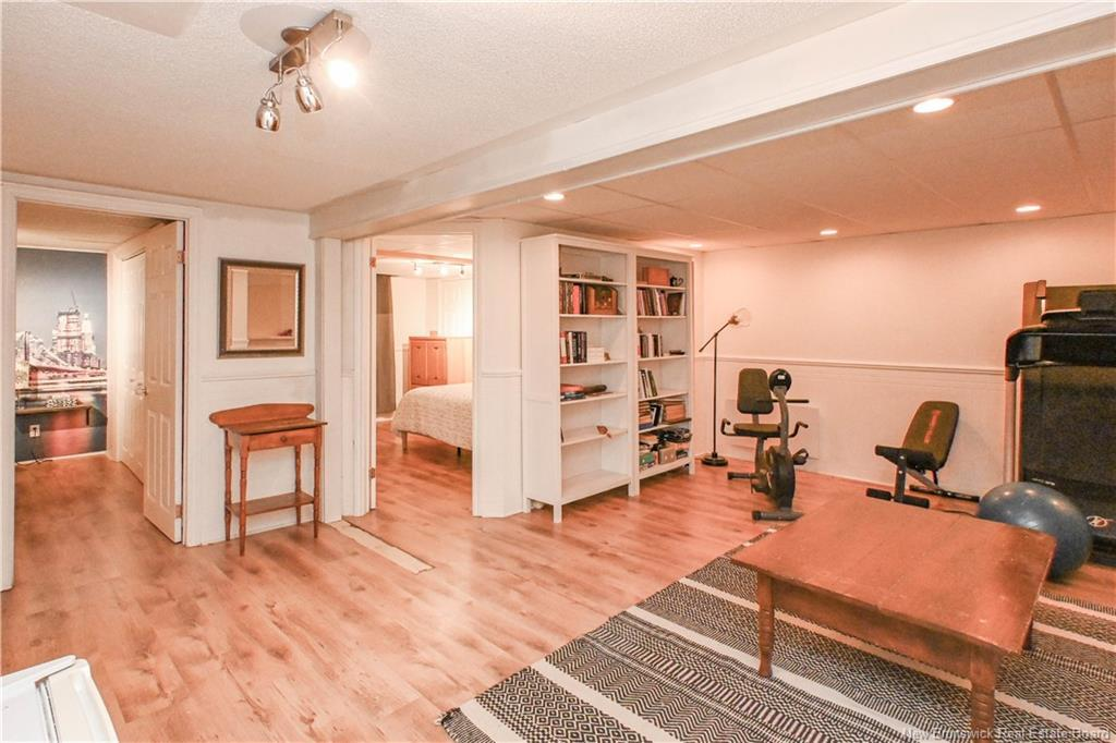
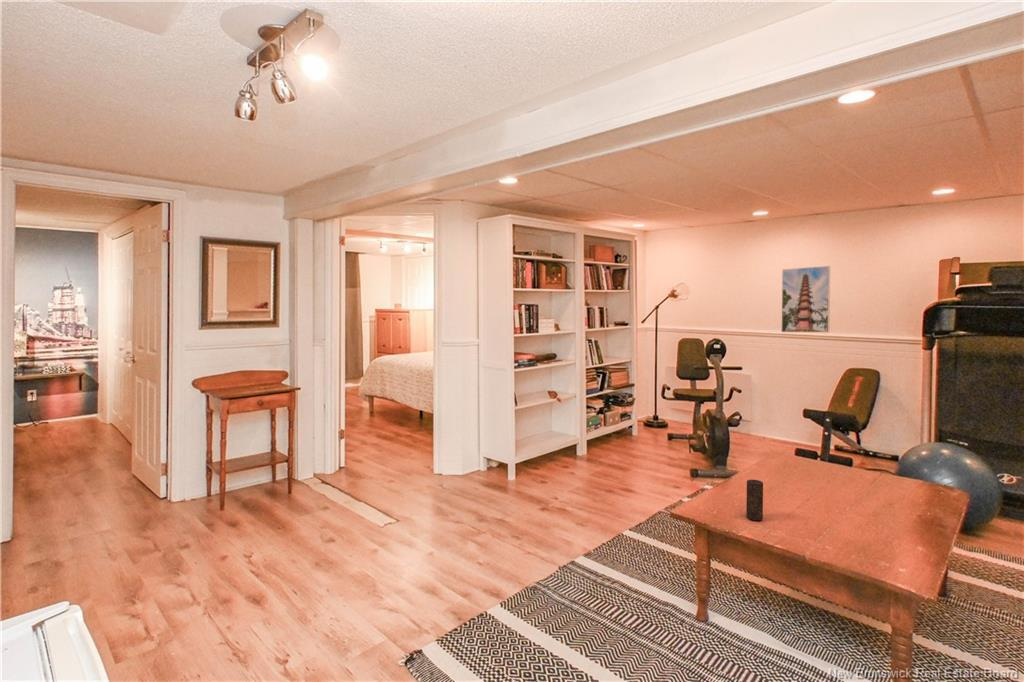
+ candle [745,479,764,521]
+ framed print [780,265,831,333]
